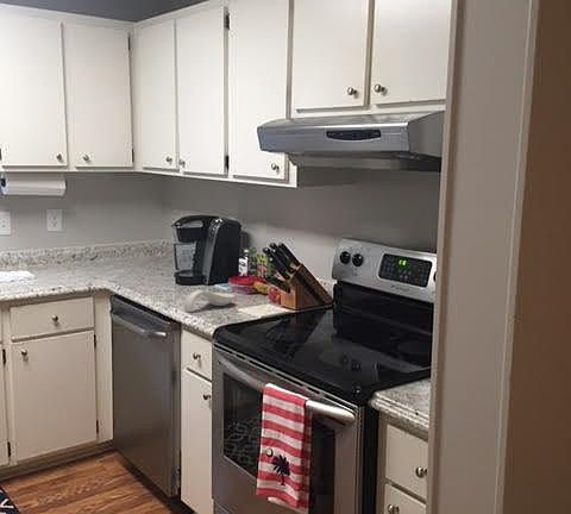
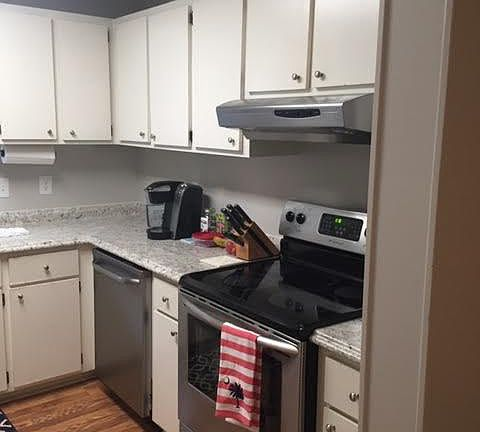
- spoon rest [183,289,236,313]
